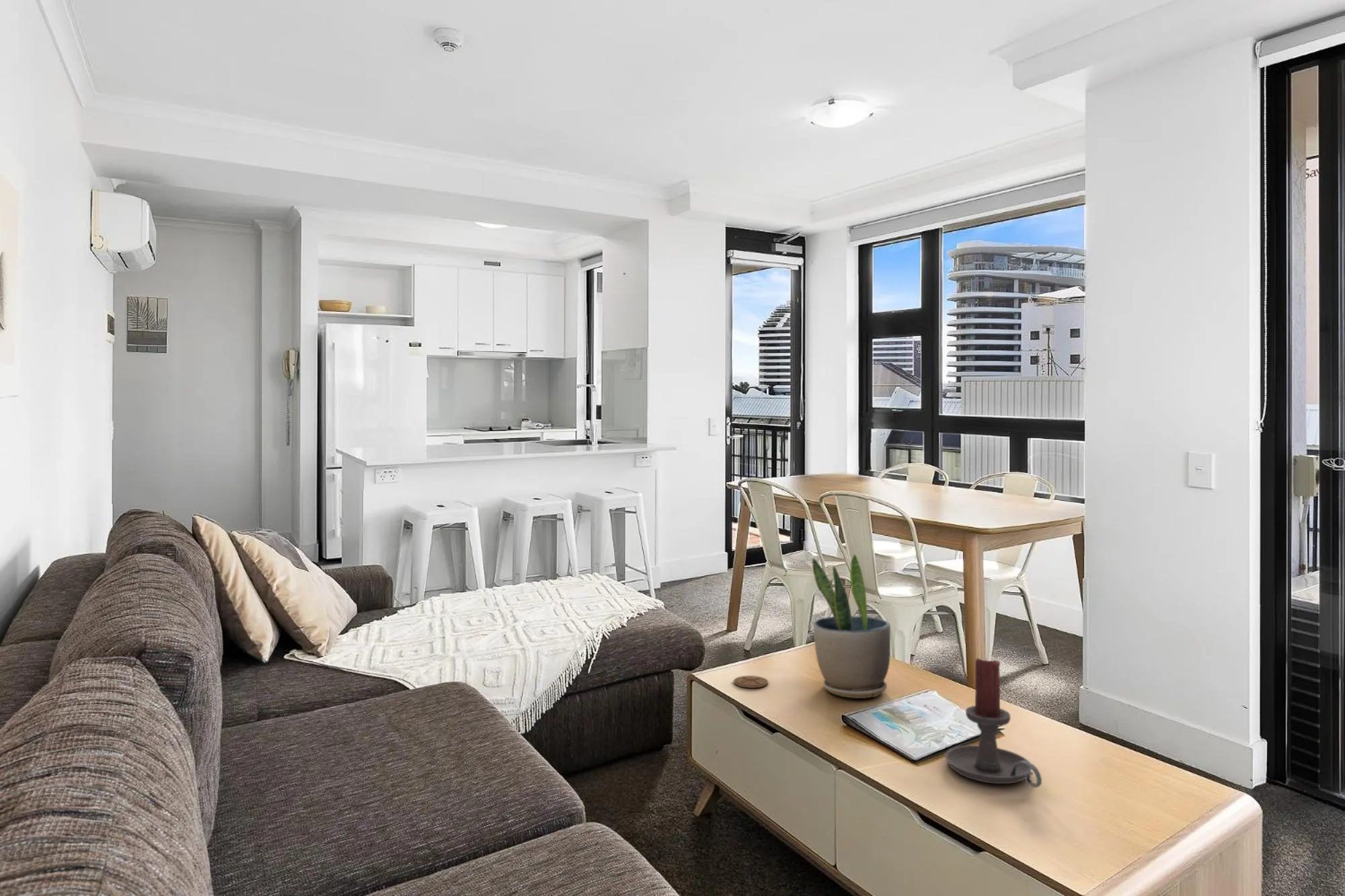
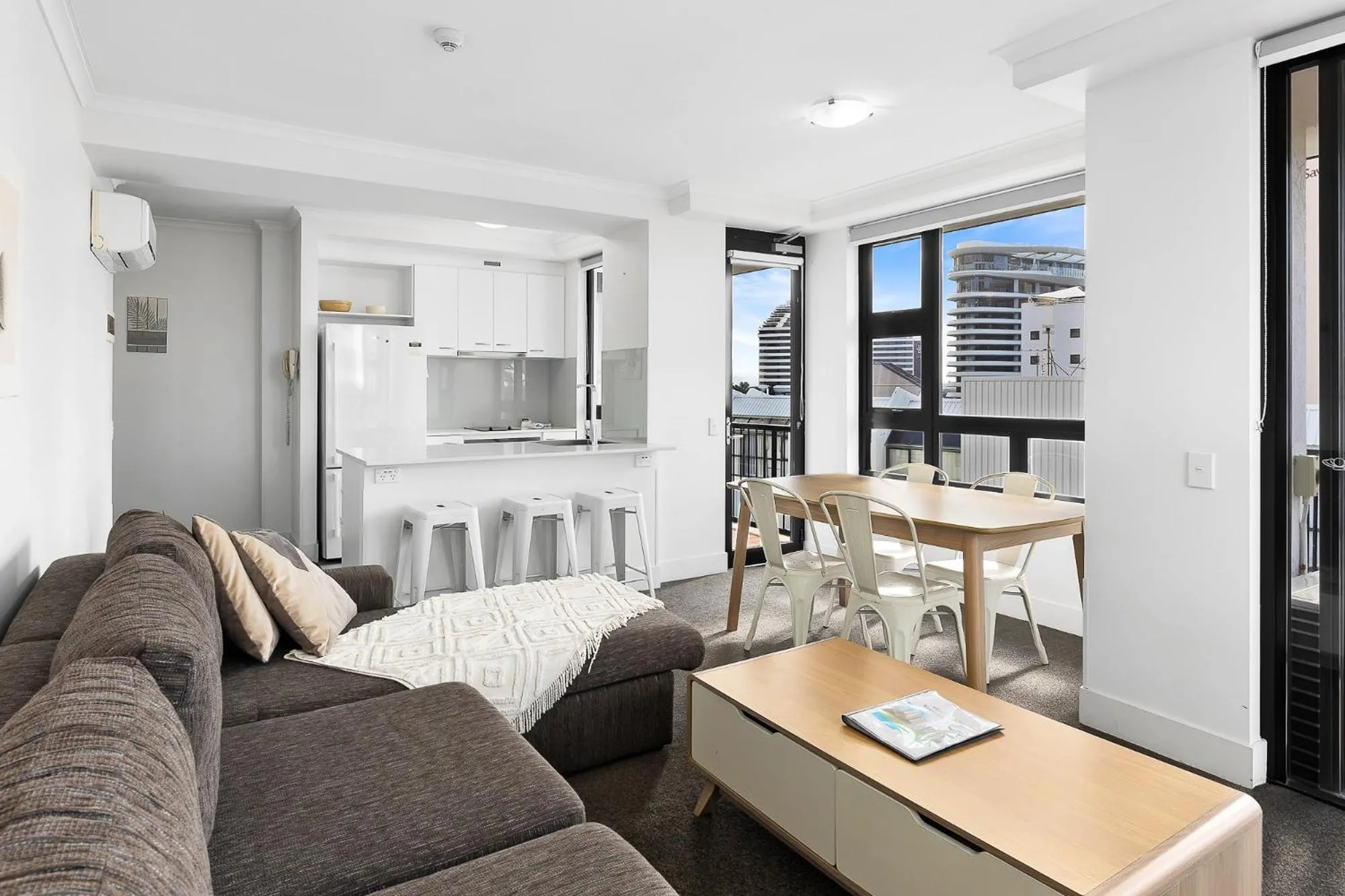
- potted plant [812,554,891,699]
- candle holder [945,657,1042,788]
- coaster [733,675,769,689]
